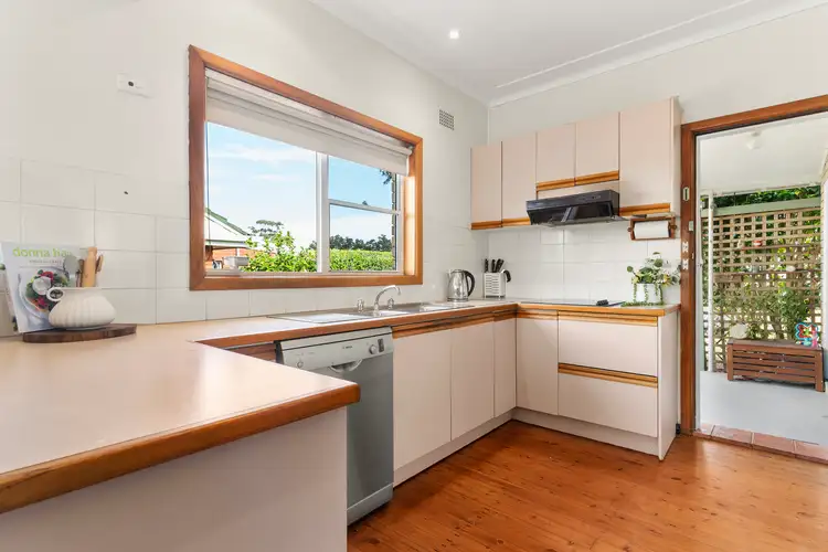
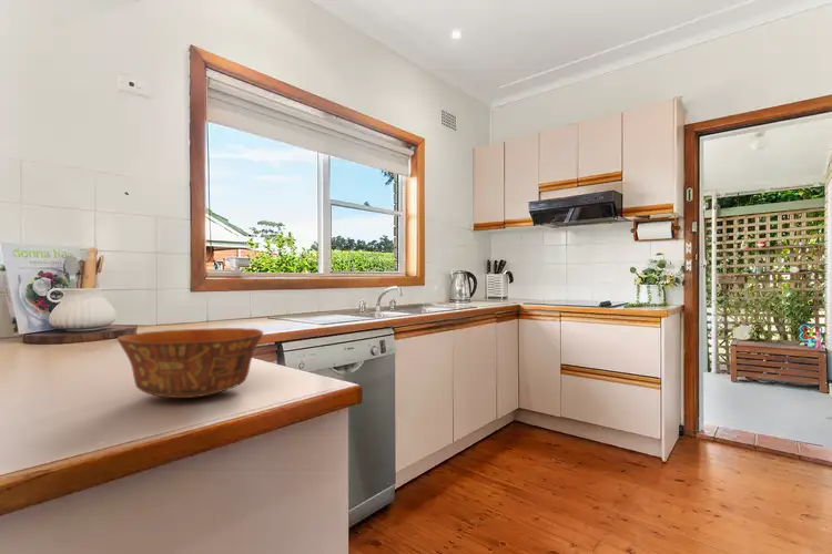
+ bowl [116,327,264,399]
